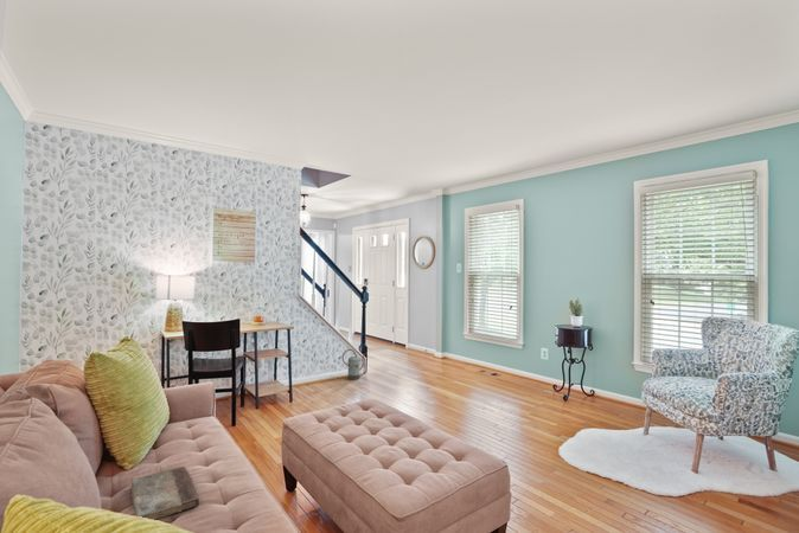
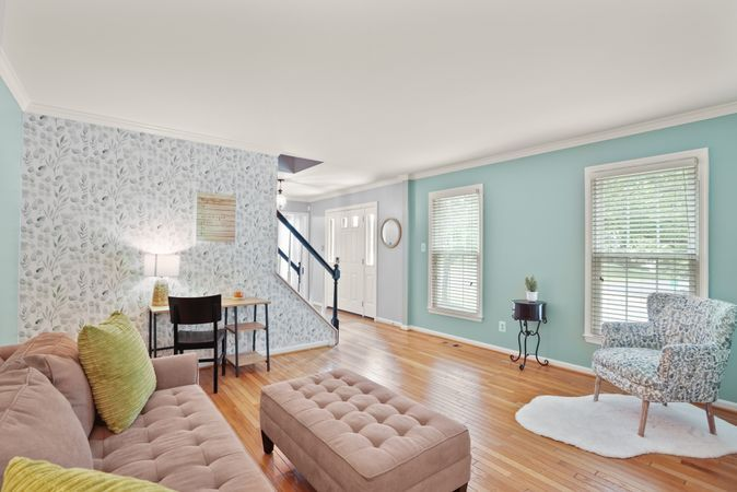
- watering can [341,348,367,381]
- book [129,465,200,521]
